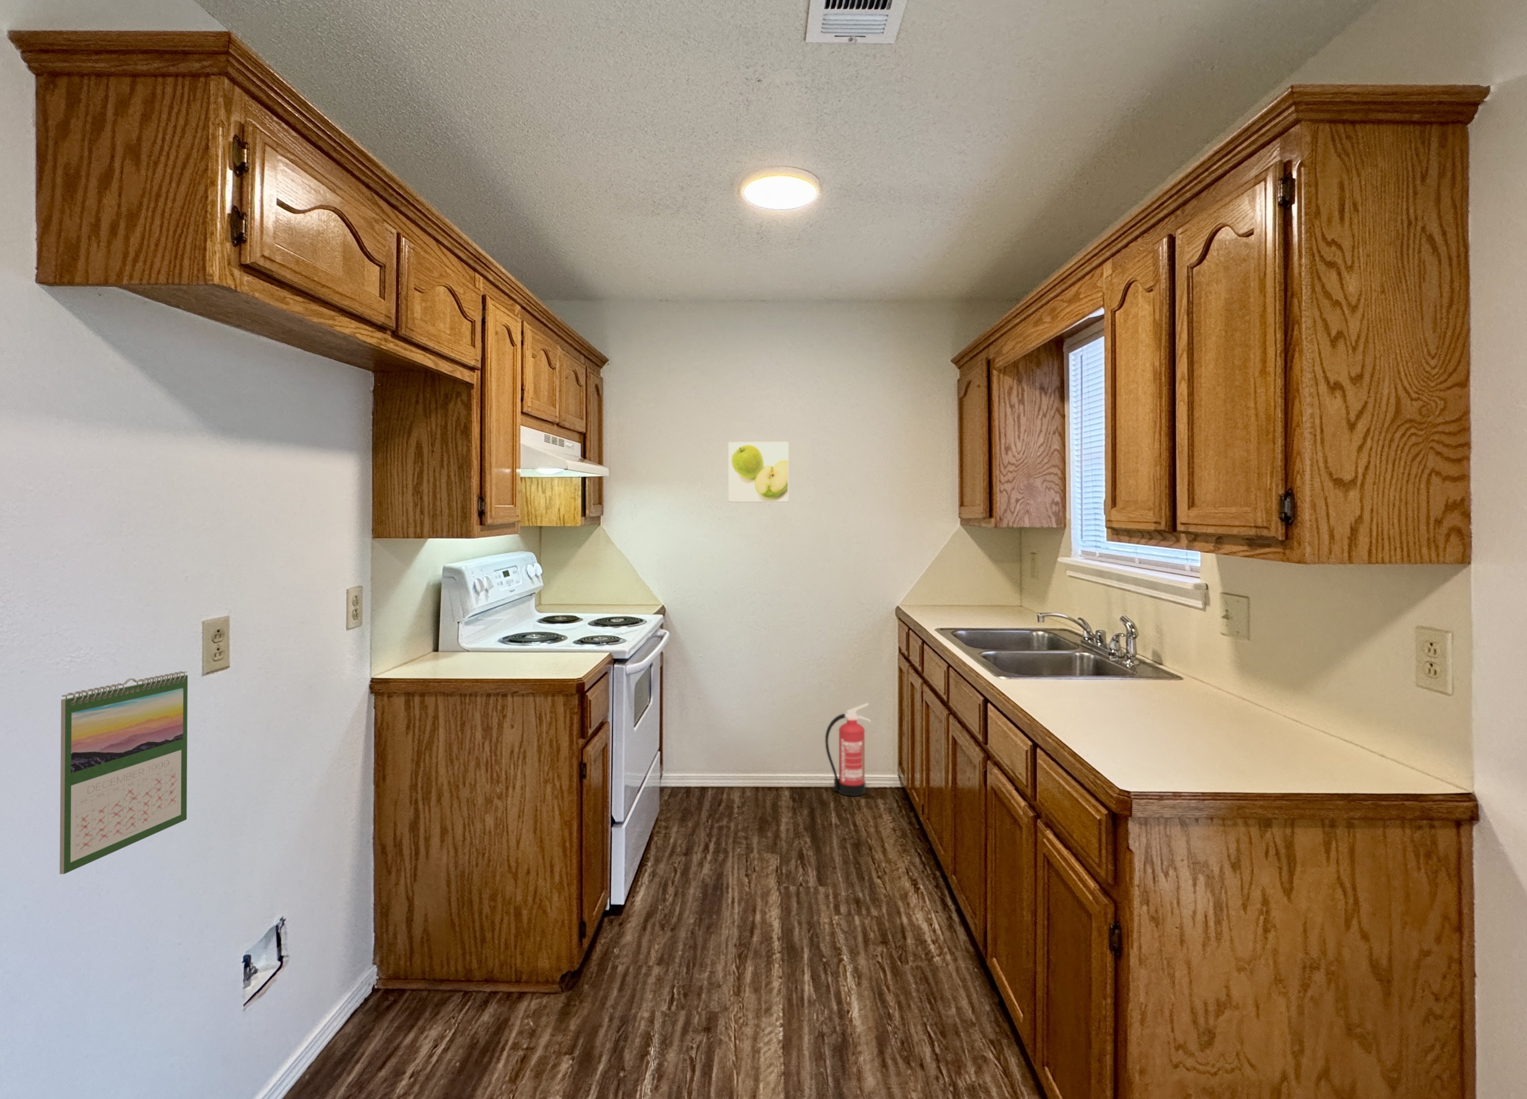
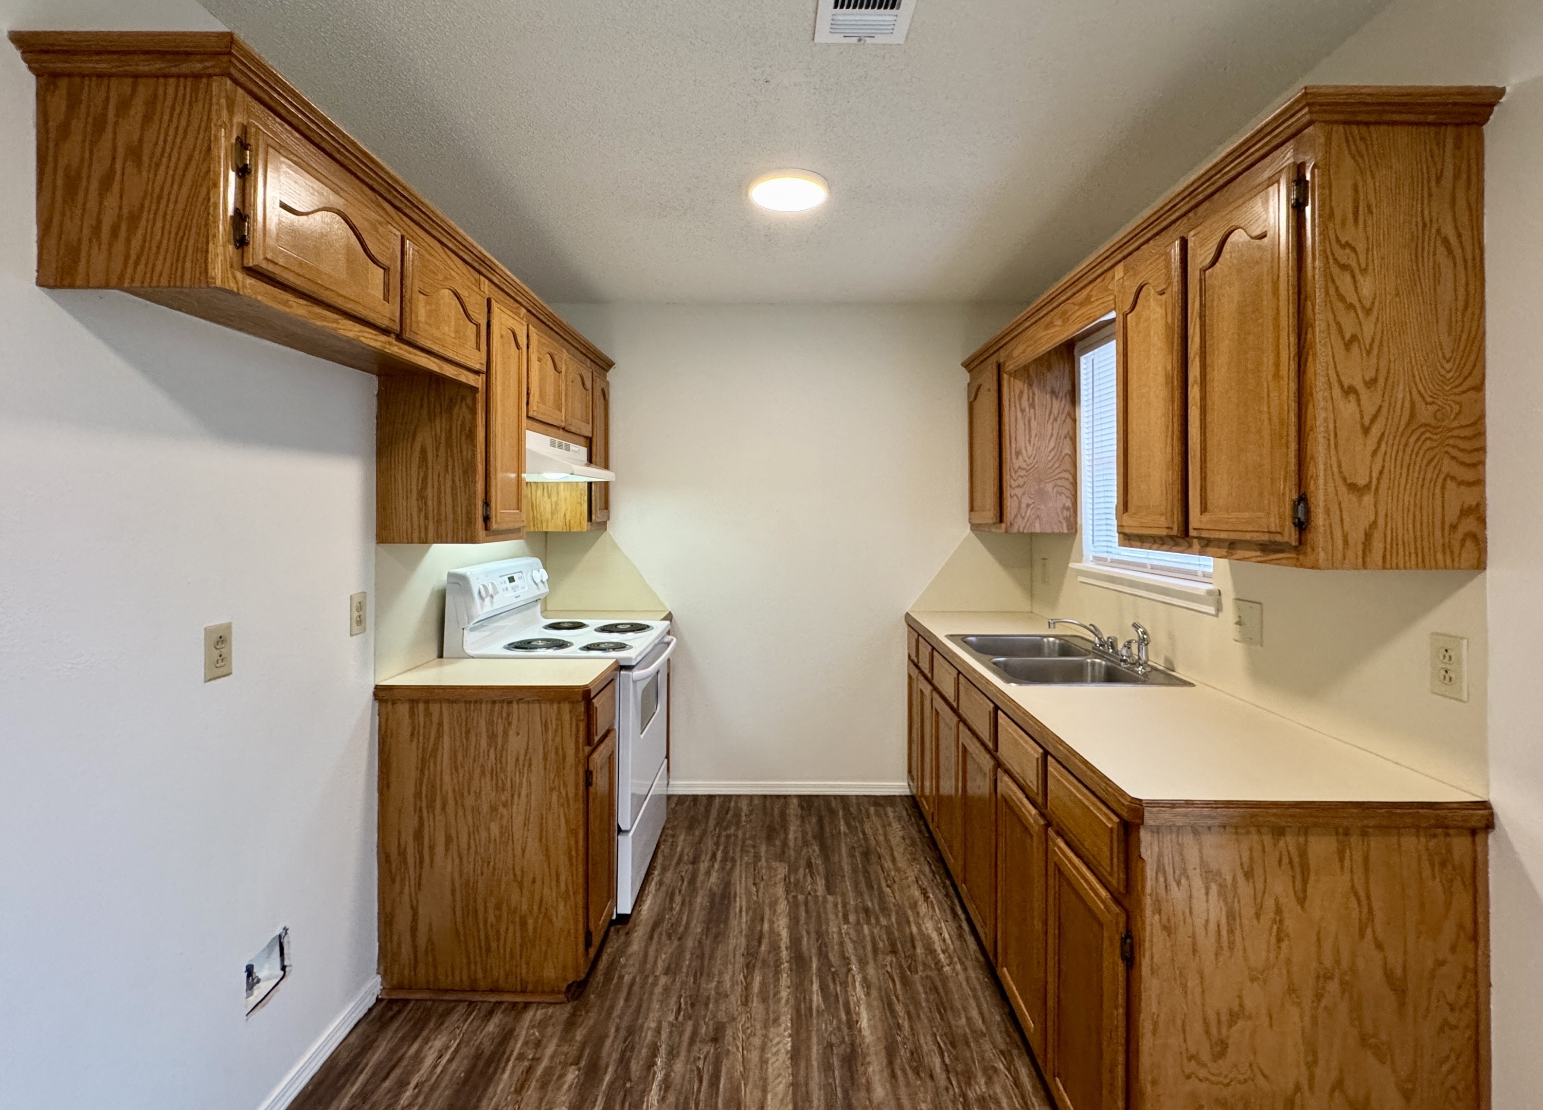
- fire extinguisher [825,703,871,797]
- calendar [59,671,189,875]
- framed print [728,441,788,503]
